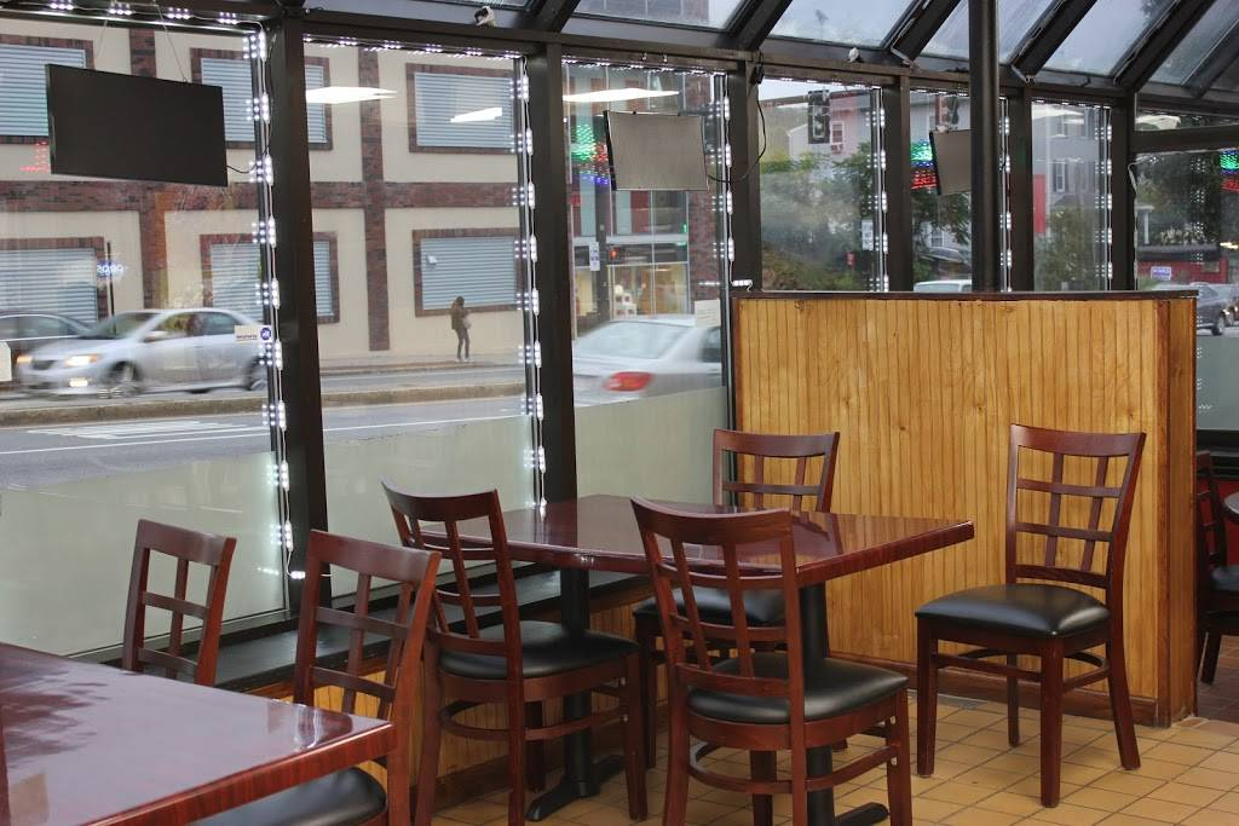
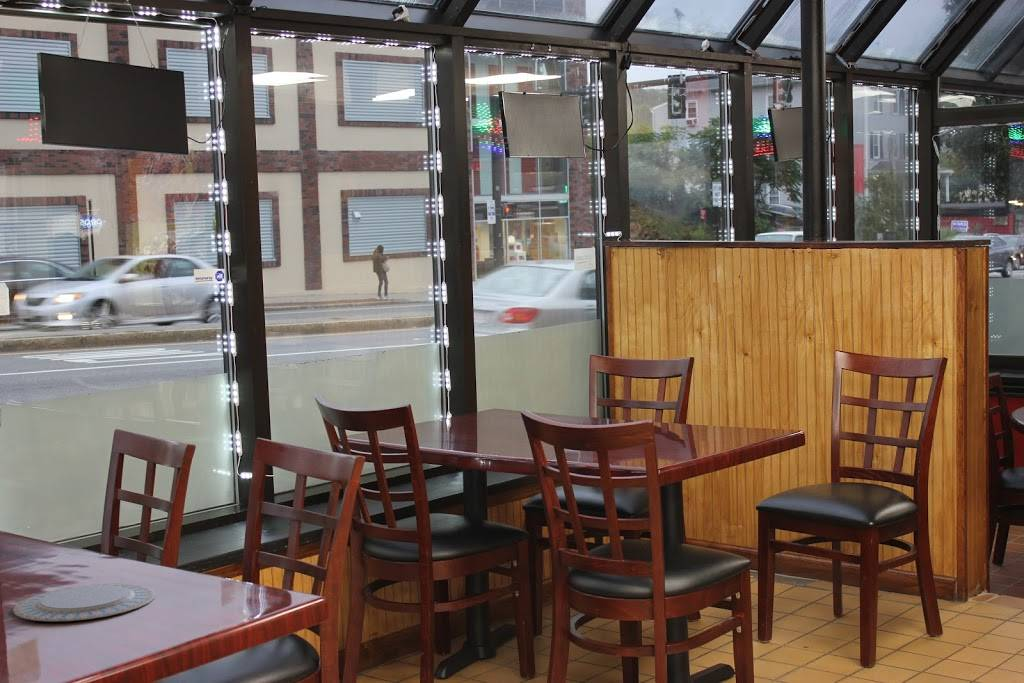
+ chinaware [12,583,156,623]
